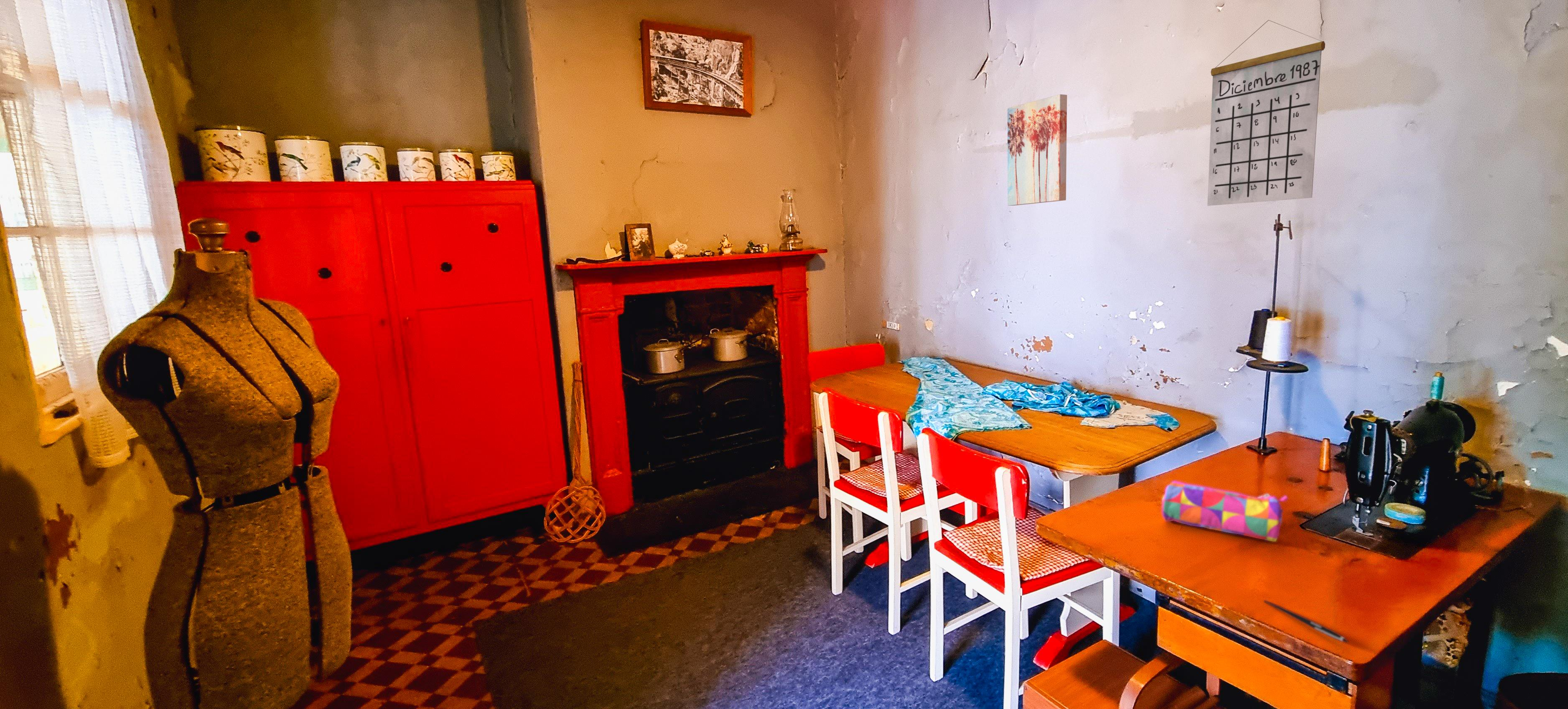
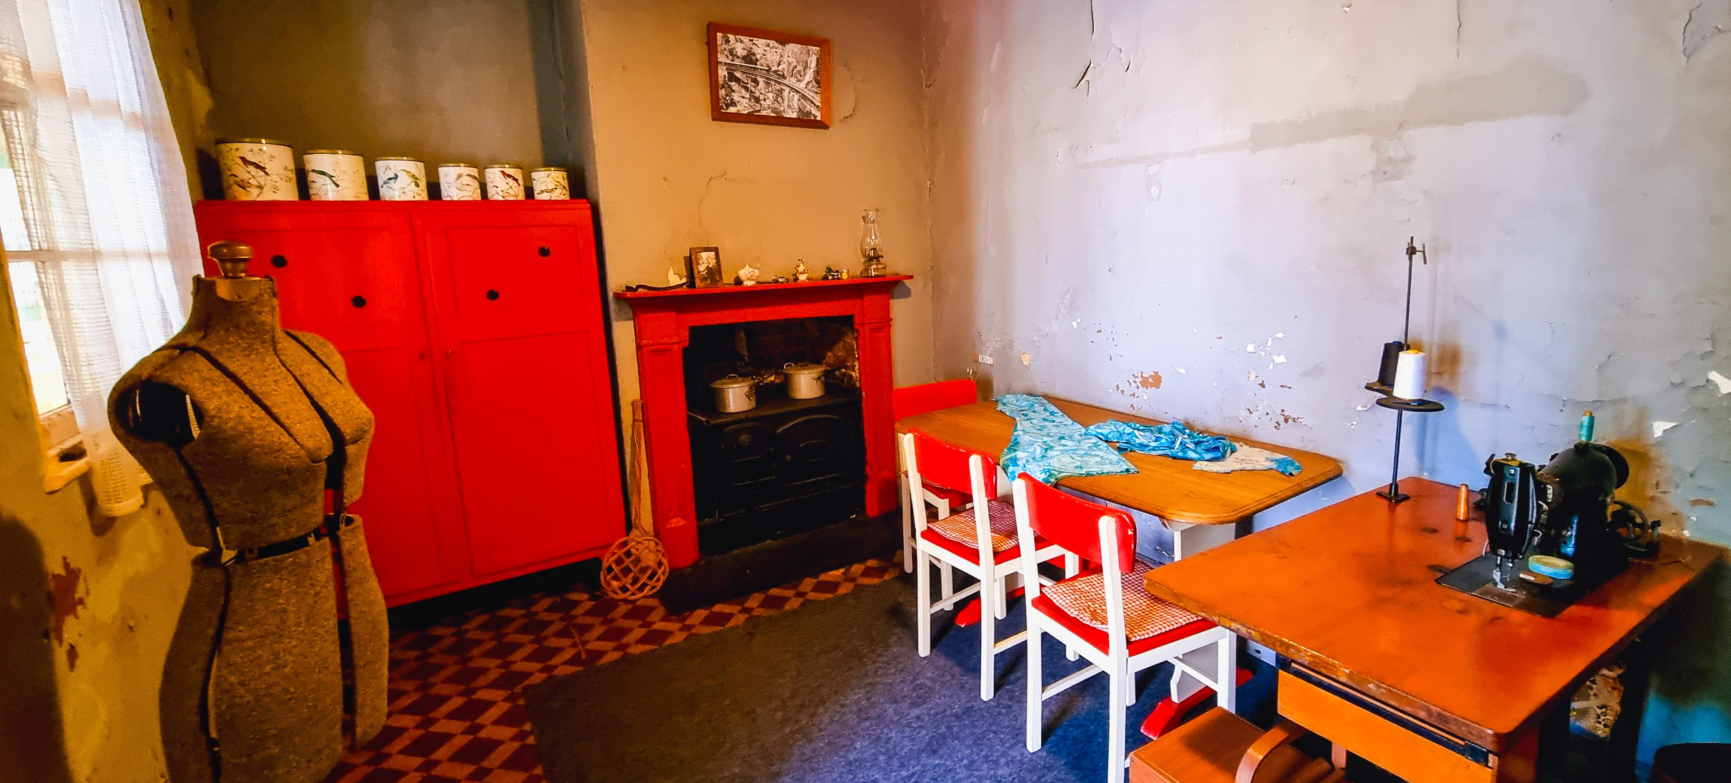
- pencil case [1161,481,1288,542]
- wall art [1007,94,1067,206]
- pen [1263,599,1349,643]
- calendar [1207,20,1326,206]
